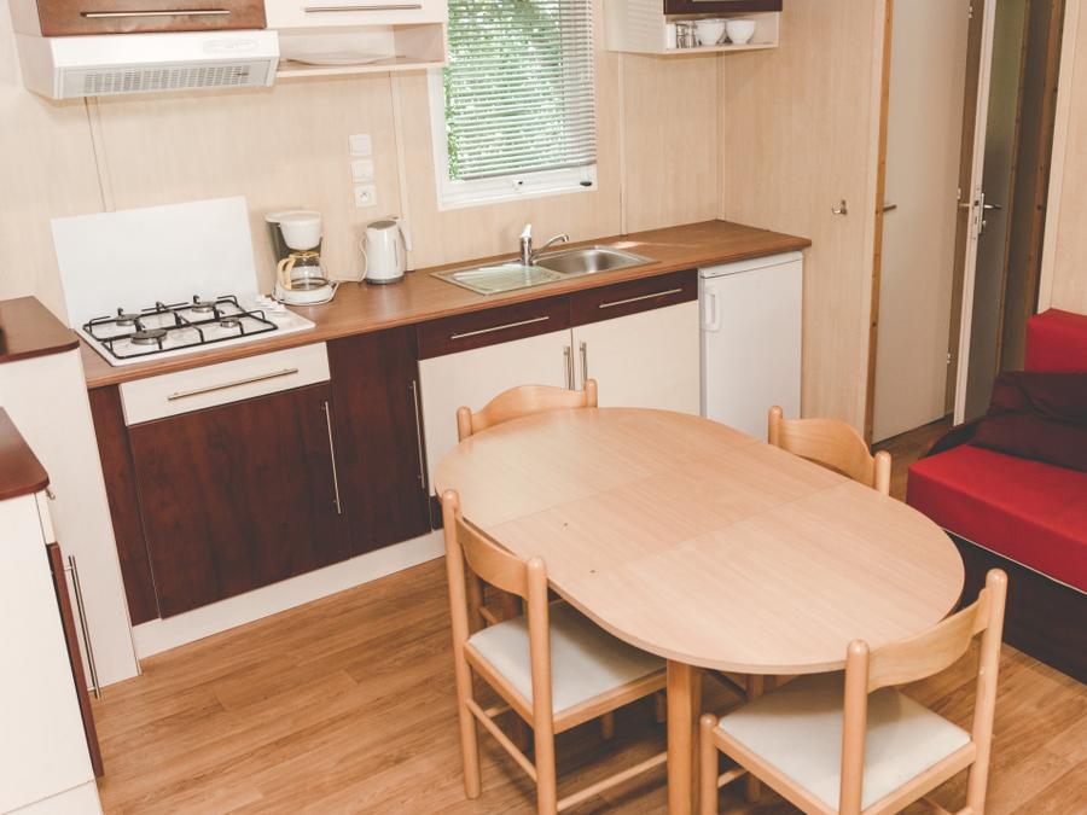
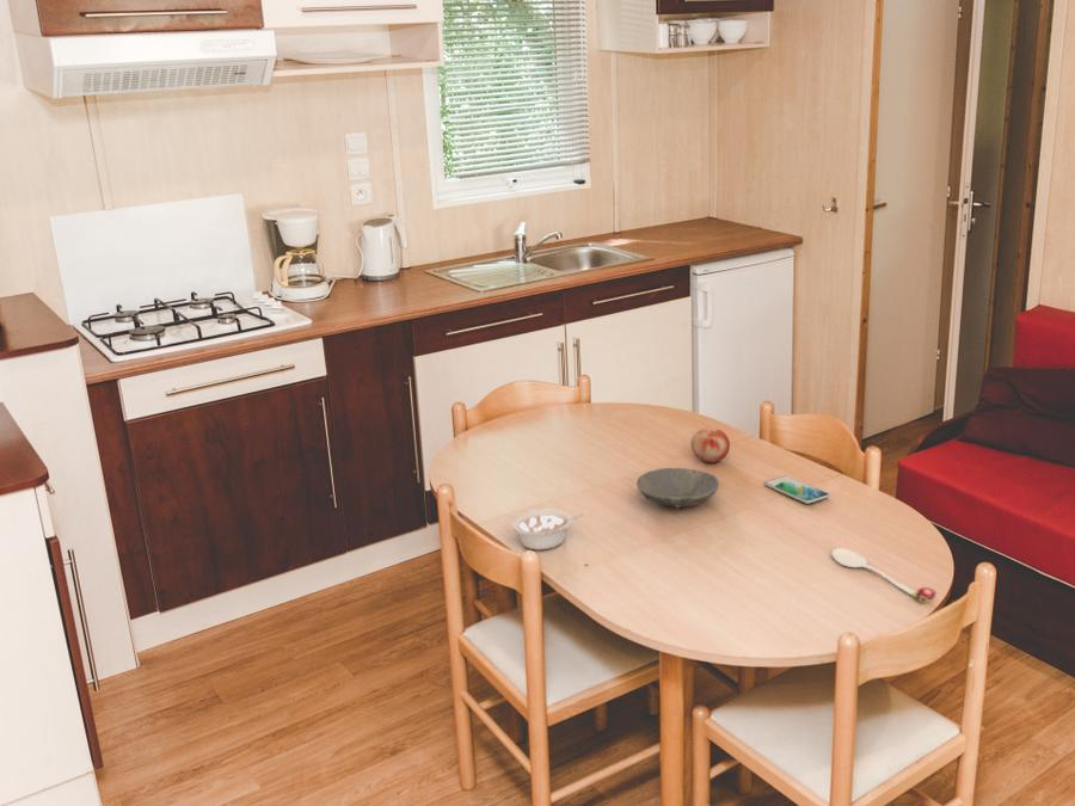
+ spoon [830,547,938,603]
+ smartphone [763,475,830,505]
+ bowl [635,467,720,510]
+ fruit [689,429,731,463]
+ legume [511,509,586,550]
